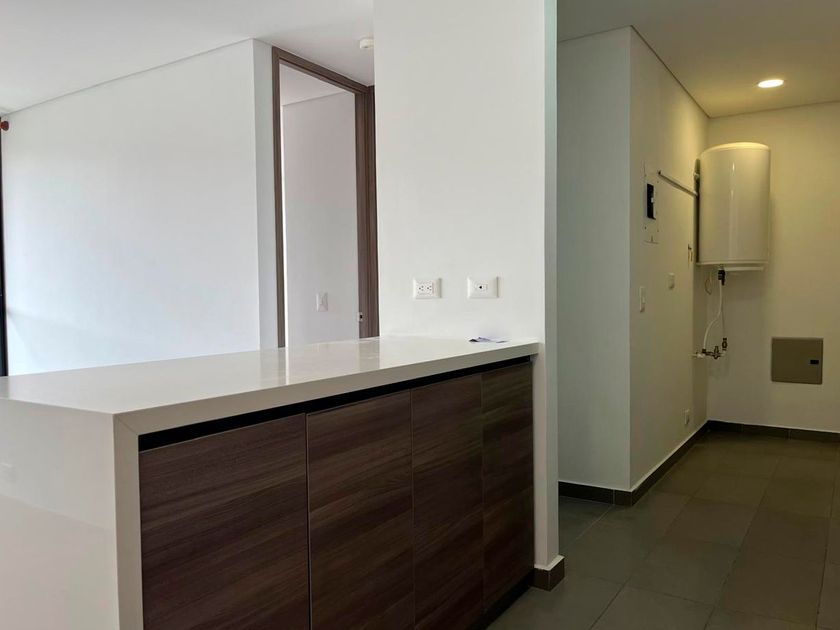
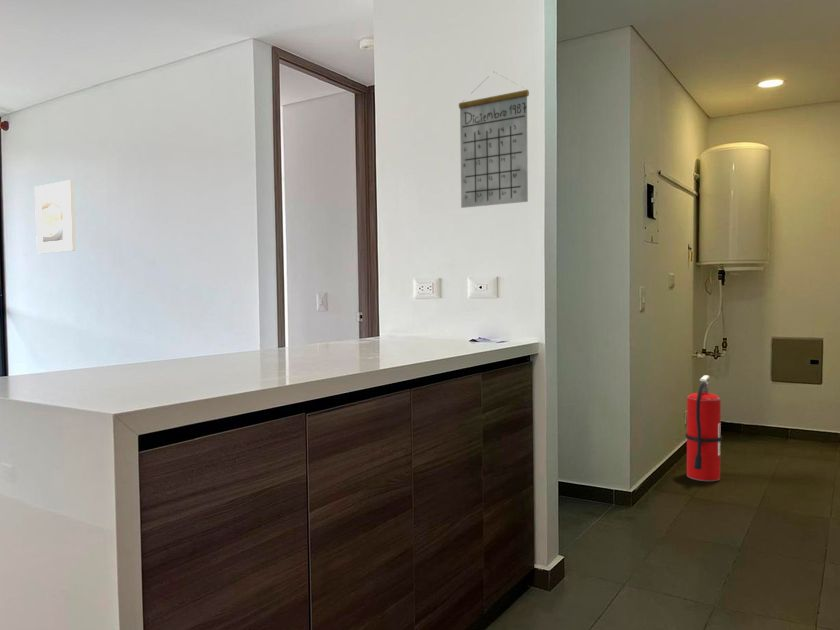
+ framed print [34,179,76,254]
+ fire extinguisher [685,374,723,482]
+ calendar [458,71,530,209]
